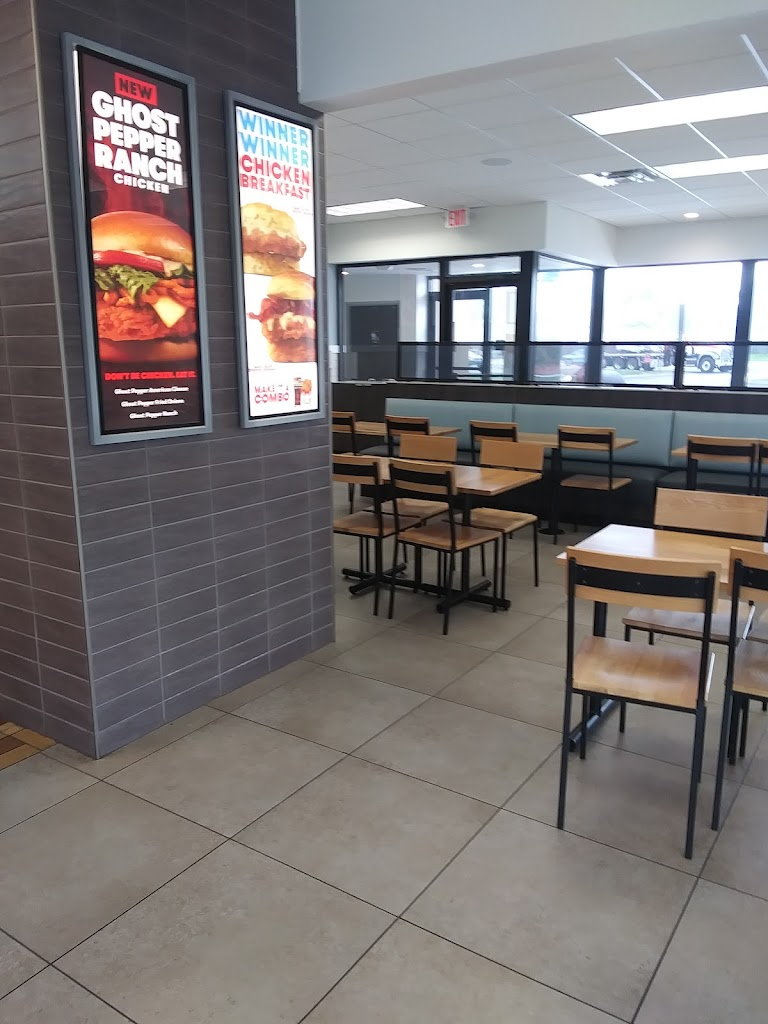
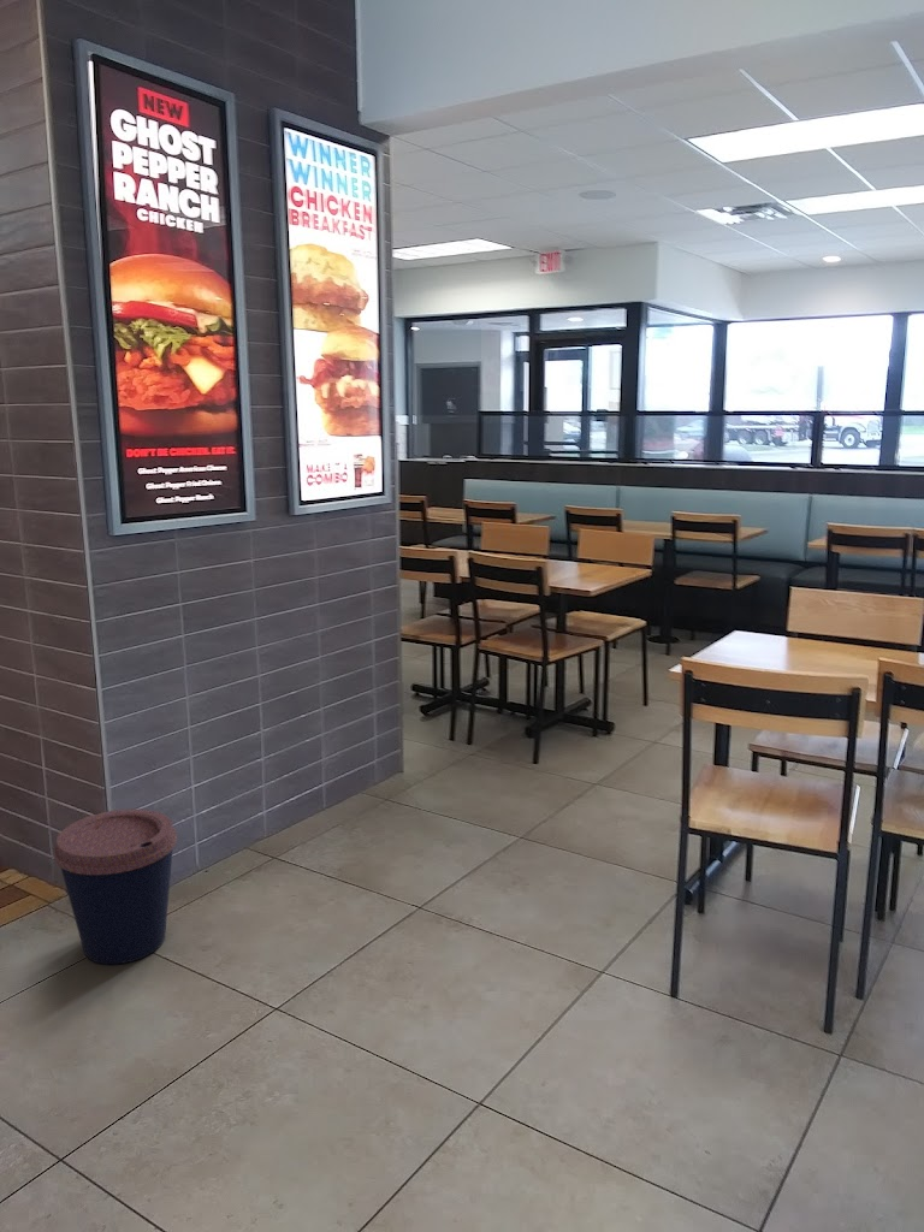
+ coffee cup [53,808,178,966]
